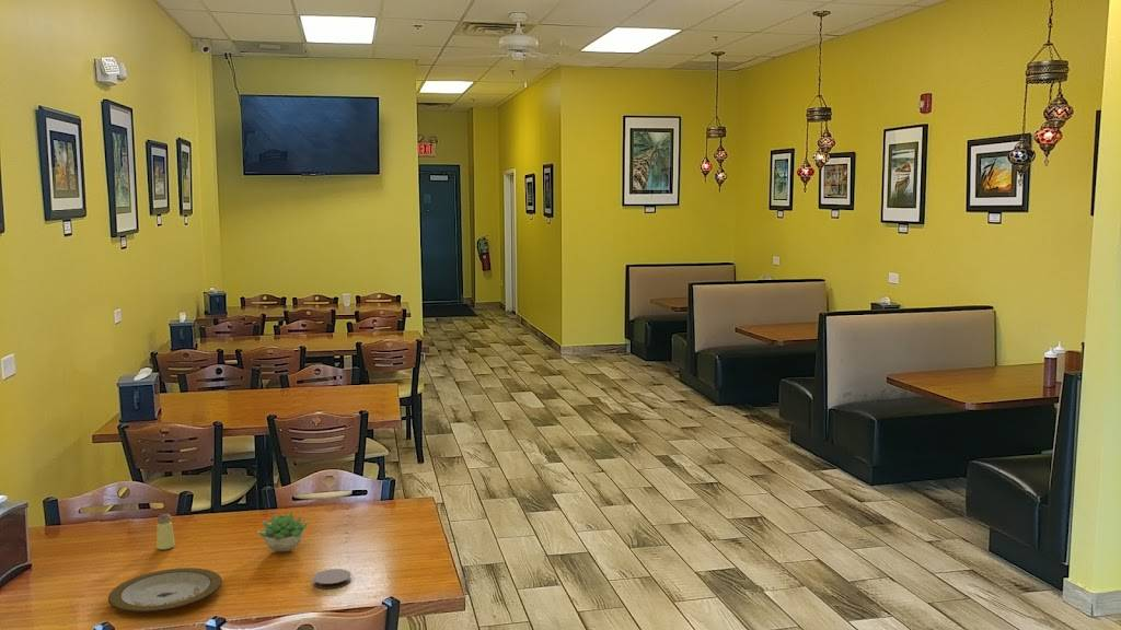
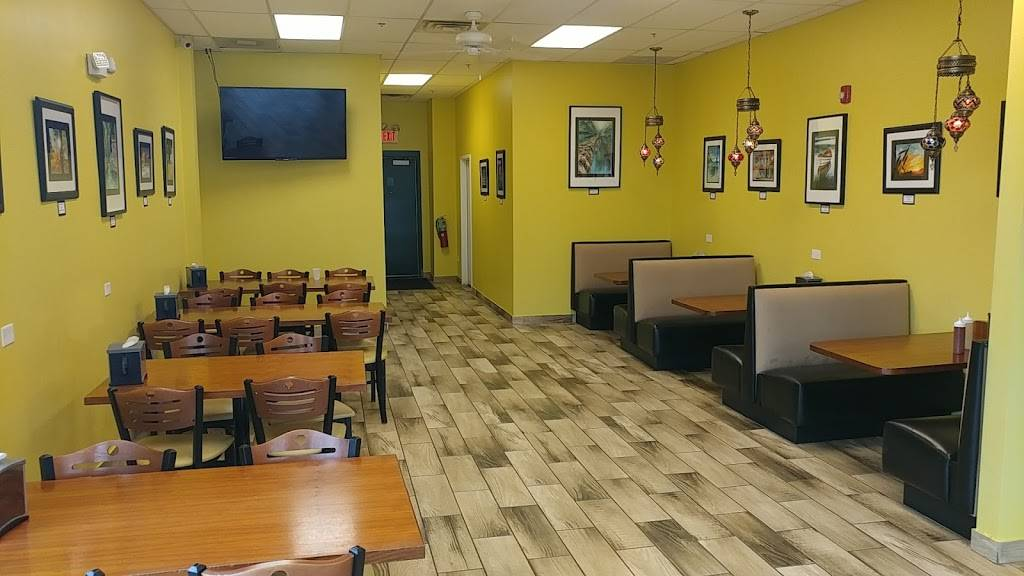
- plate [107,567,223,614]
- coaster [312,568,353,590]
- saltshaker [155,513,176,551]
- succulent plant [256,512,310,552]
